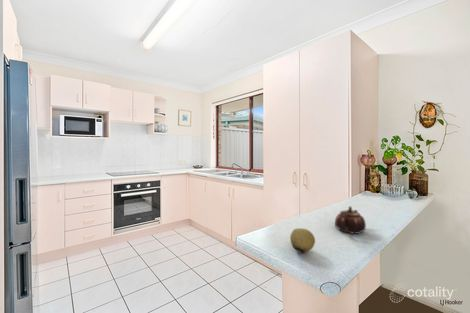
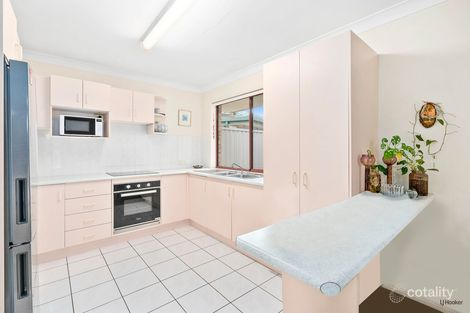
- teapot [334,205,367,235]
- fruit [289,227,316,254]
